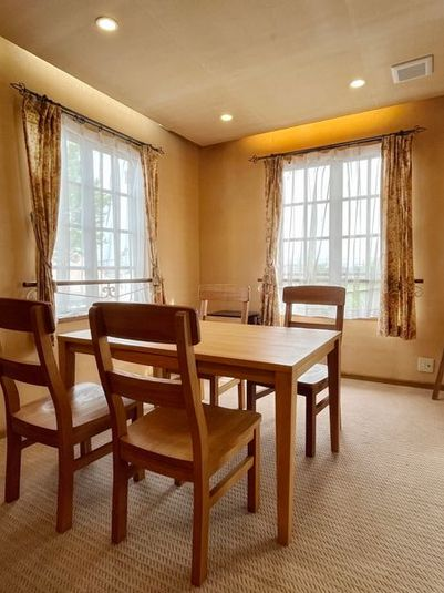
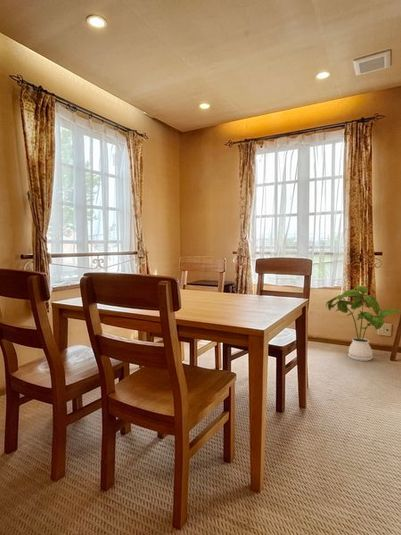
+ house plant [325,285,401,362]
